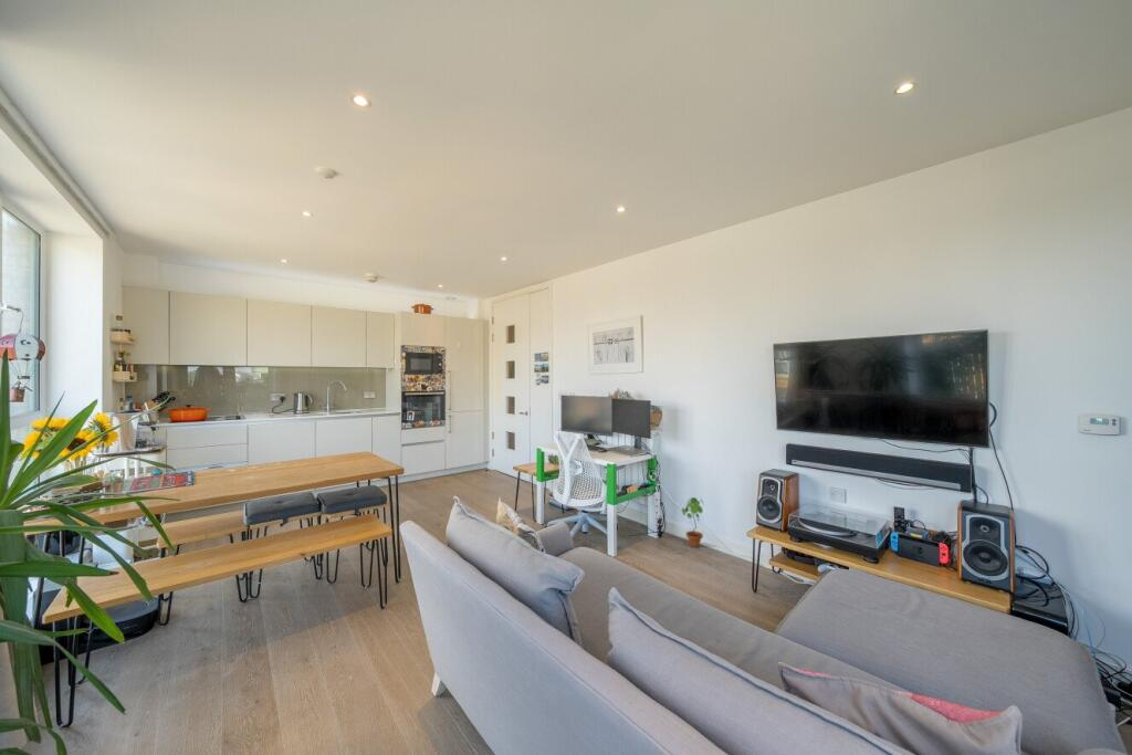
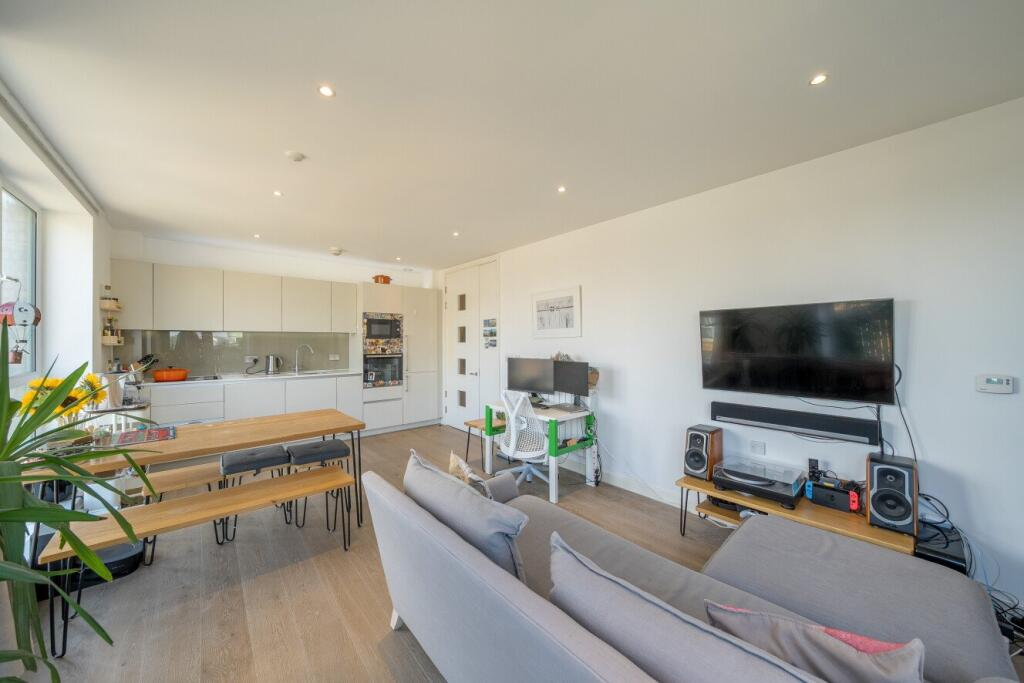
- potted plant [681,496,705,548]
